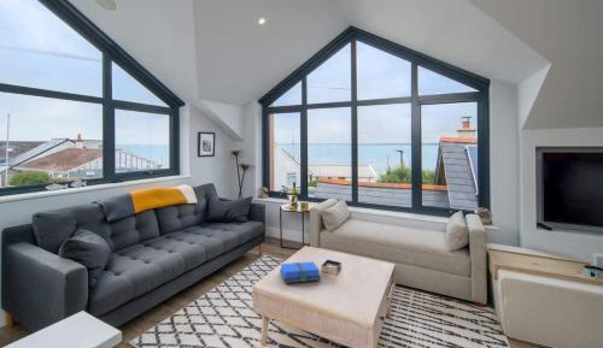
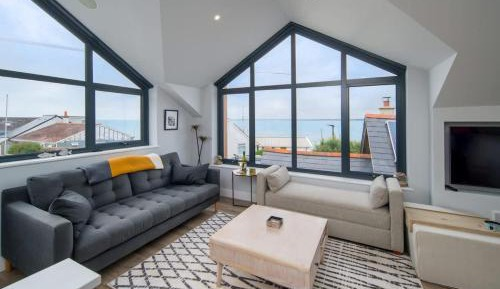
- books [279,260,322,284]
